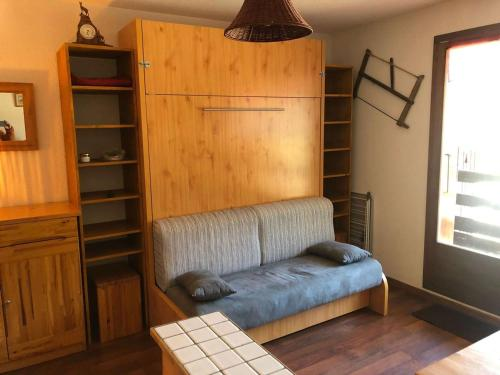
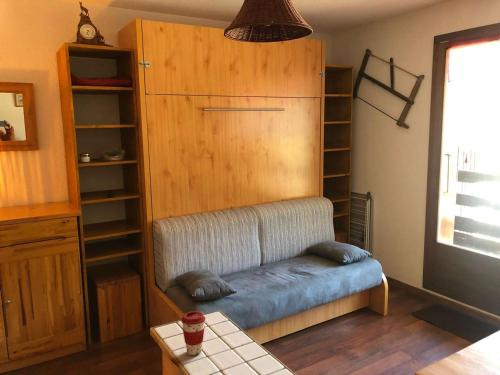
+ coffee cup [180,310,207,356]
